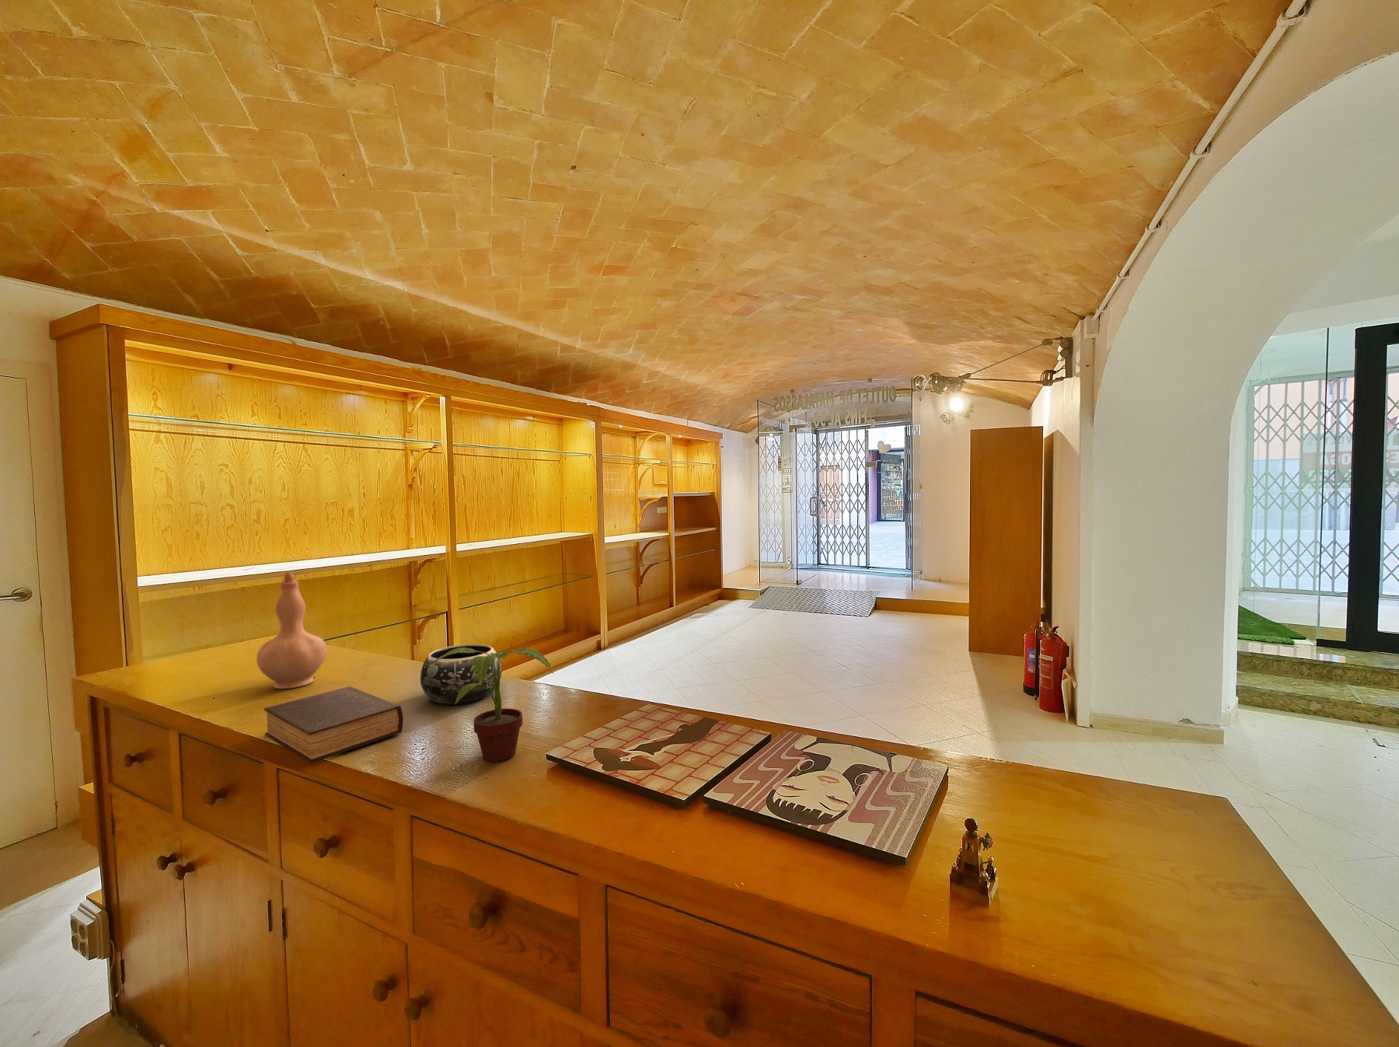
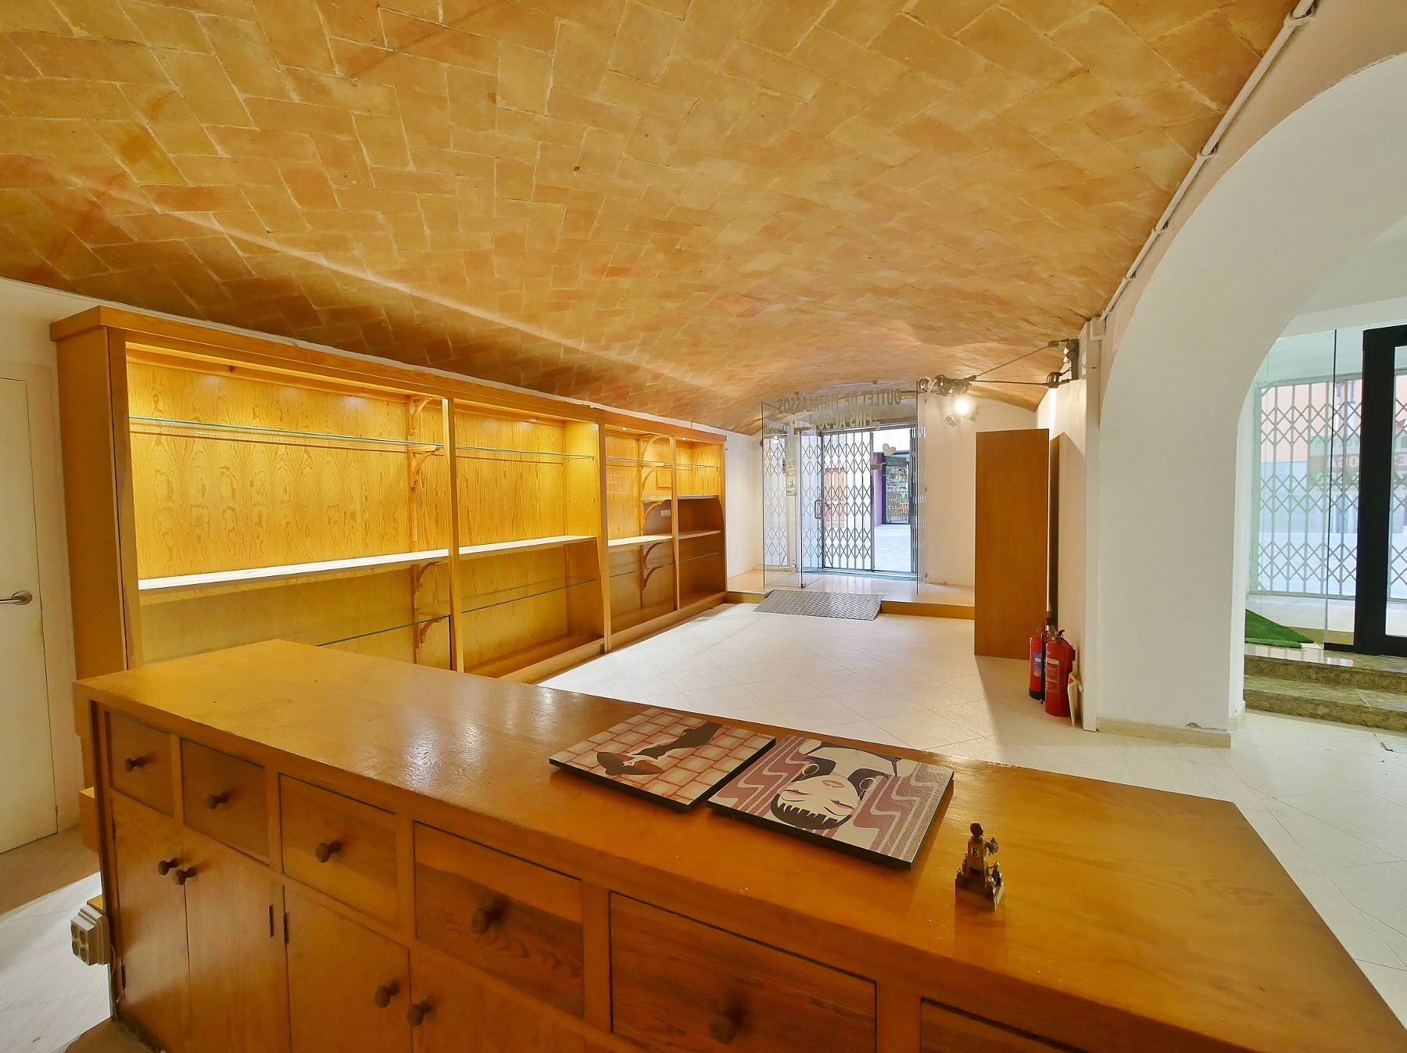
- book [264,685,404,764]
- vase [255,571,328,690]
- decorative bowl [420,642,503,706]
- potted plant [428,648,554,762]
